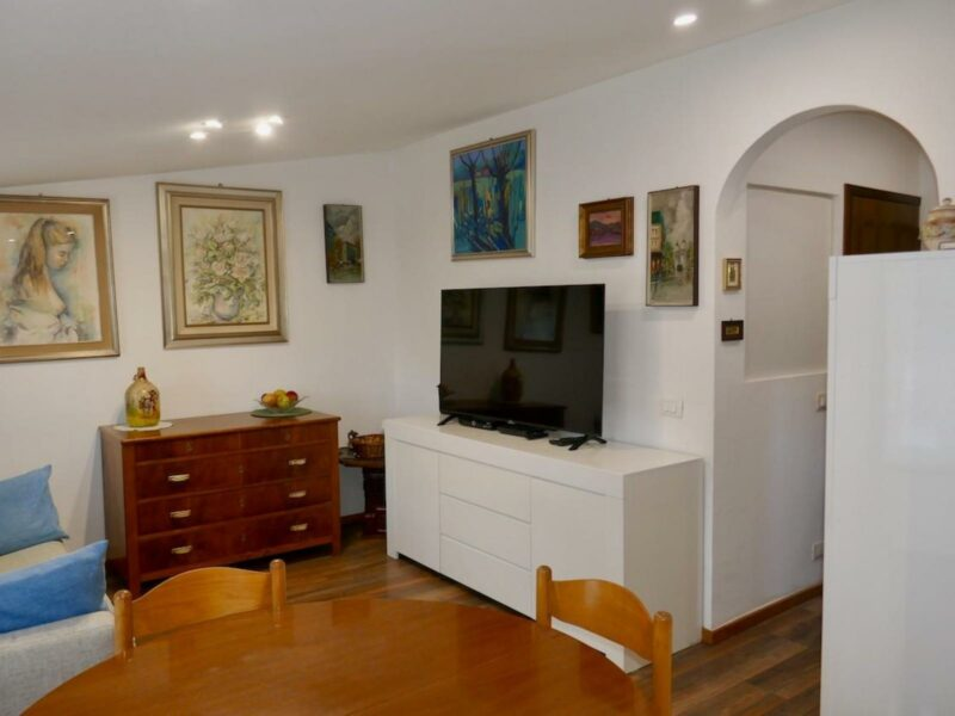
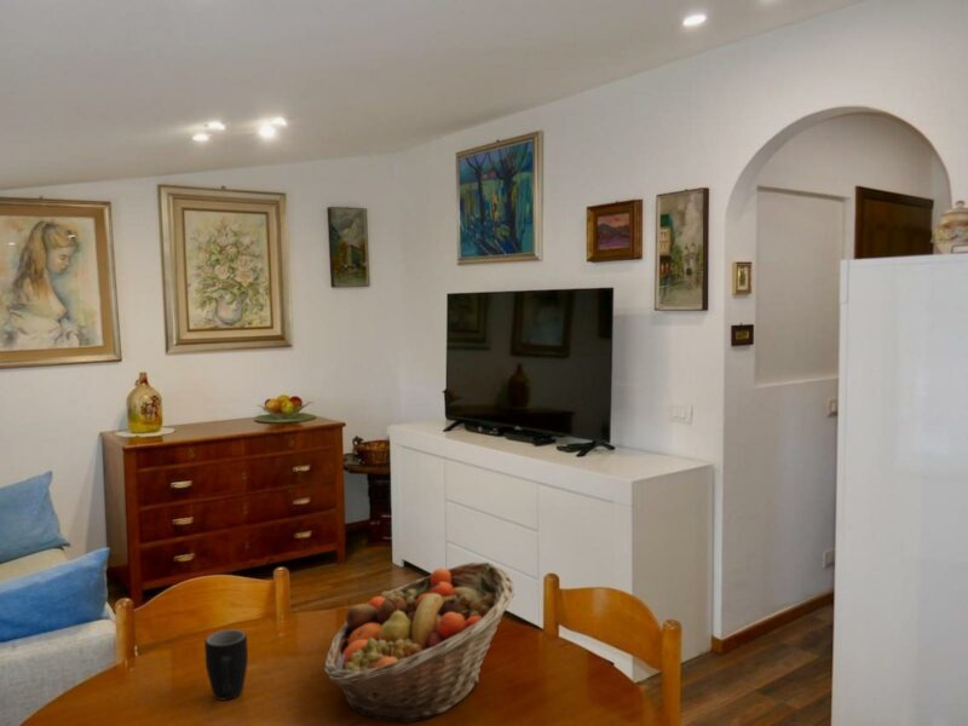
+ fruit basket [323,561,515,725]
+ mug [203,628,249,701]
